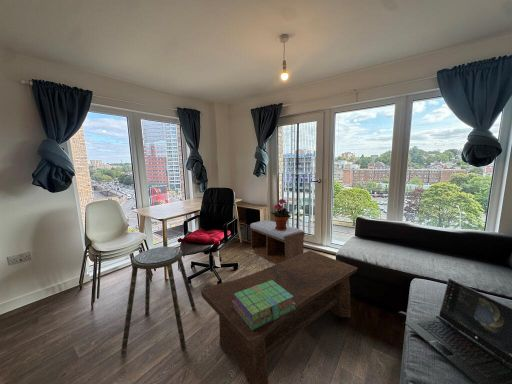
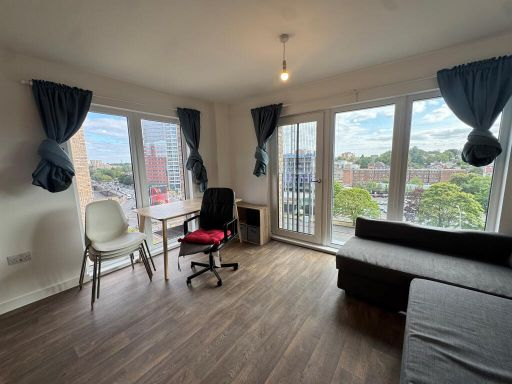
- stool [120,246,197,356]
- stack of books [232,280,296,331]
- bench [249,219,306,265]
- coffee table [200,250,359,384]
- potted plant [270,198,292,231]
- laptop [404,277,512,384]
